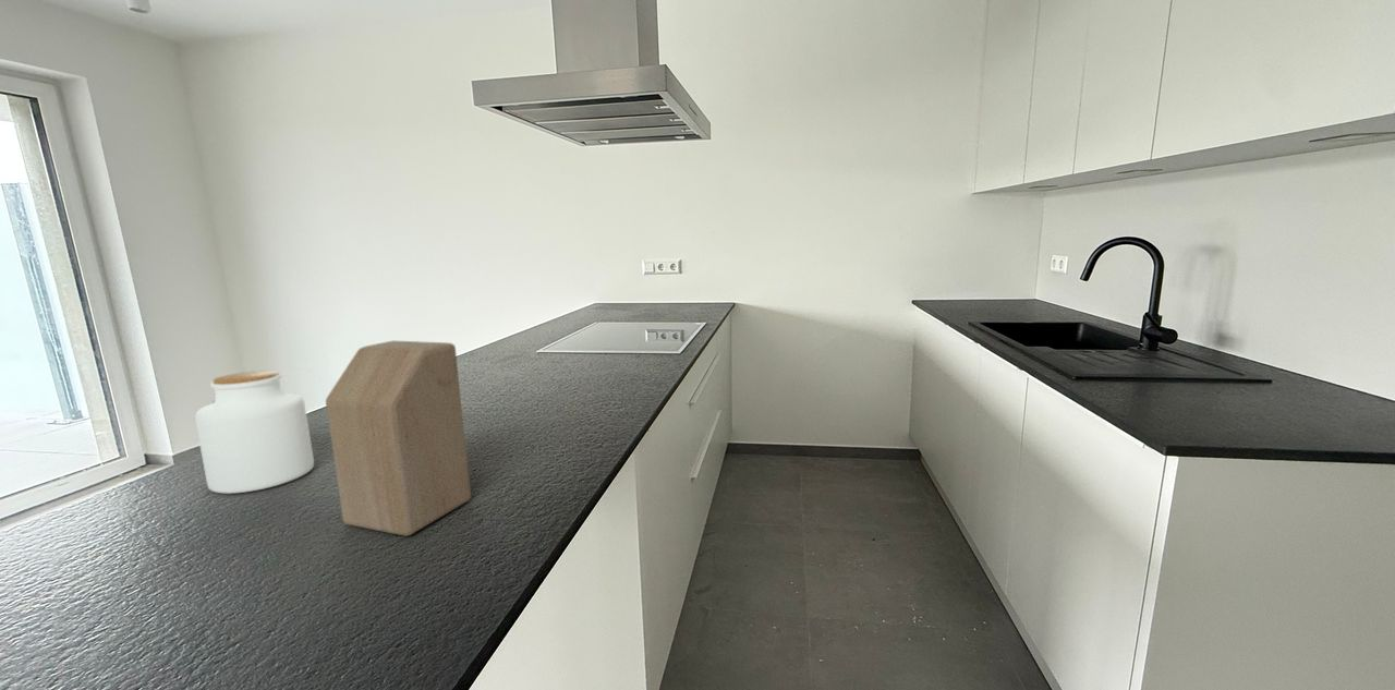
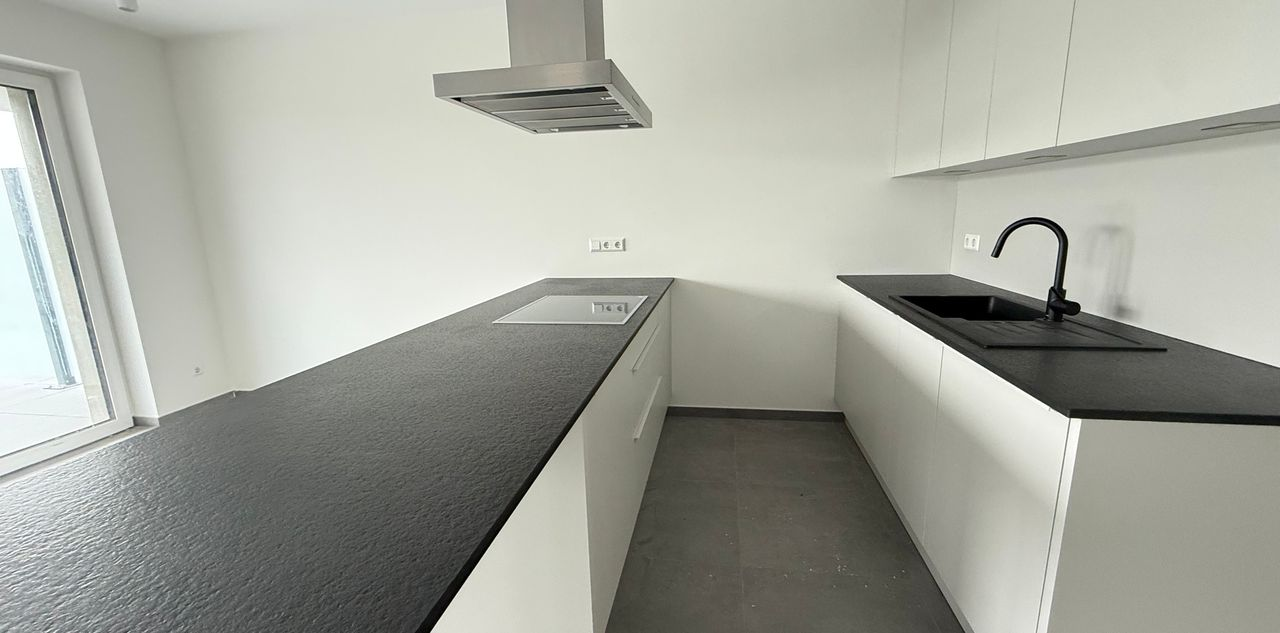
- knife block [325,340,472,537]
- jar [194,370,315,495]
